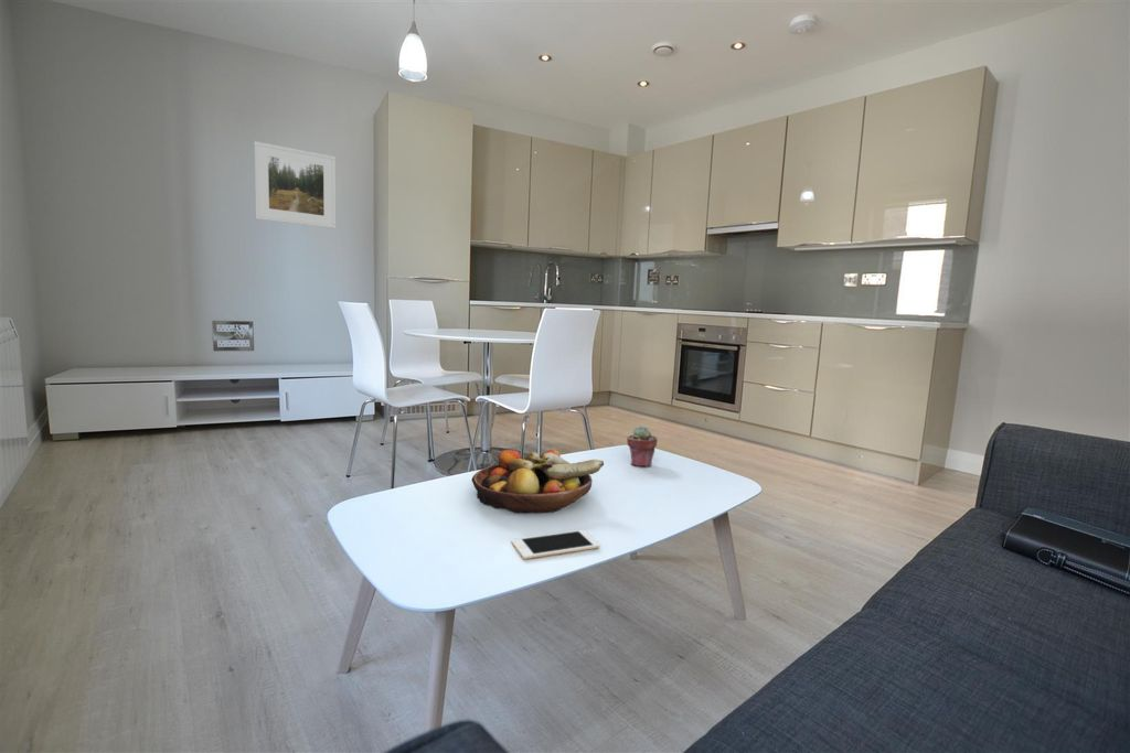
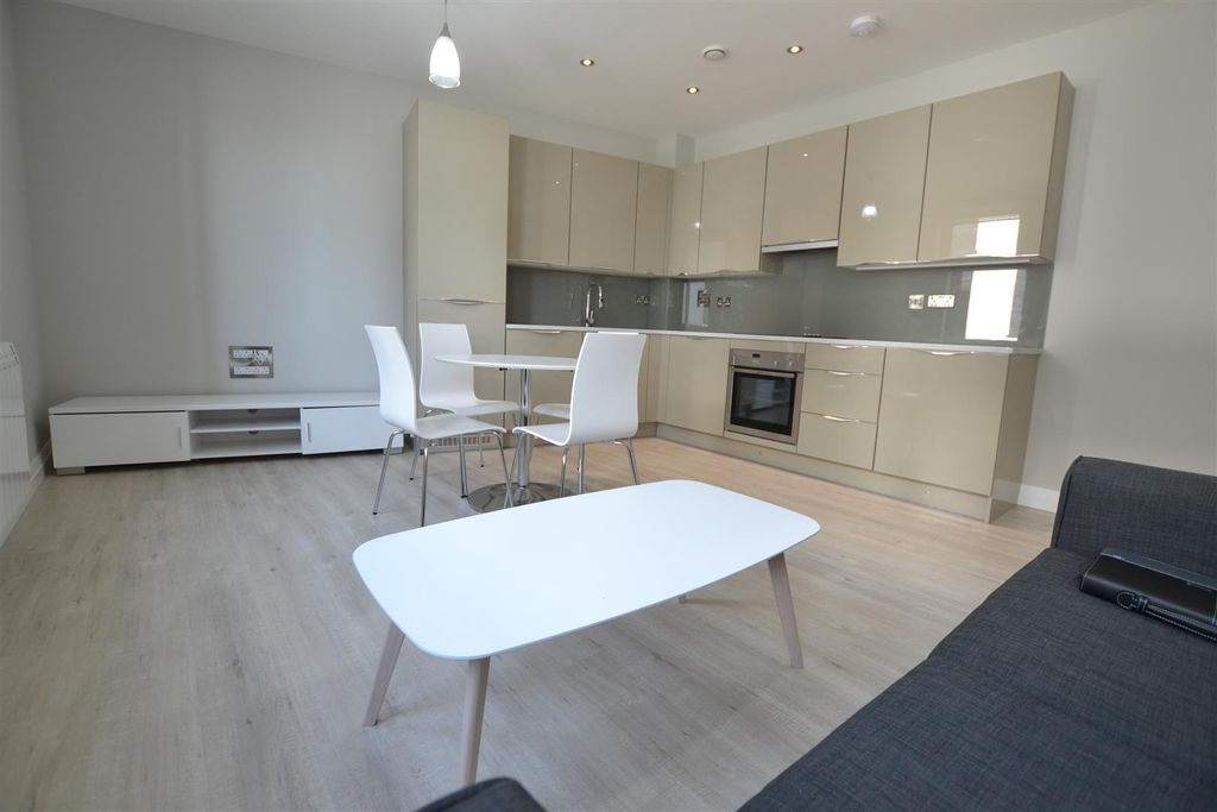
- fruit bowl [471,449,605,515]
- potted succulent [626,426,659,467]
- cell phone [511,529,601,560]
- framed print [253,140,337,229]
